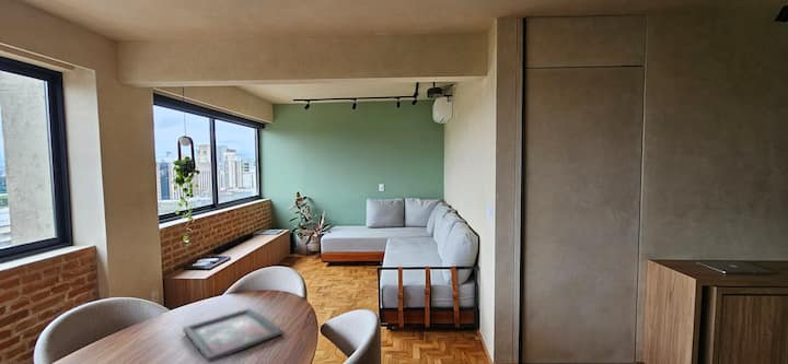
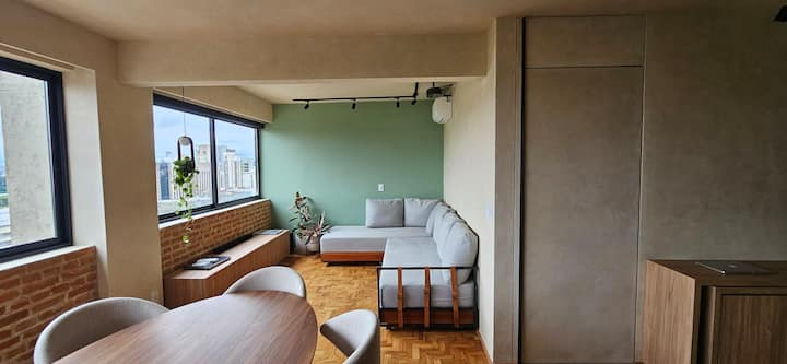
- decorative tray [182,307,285,364]
